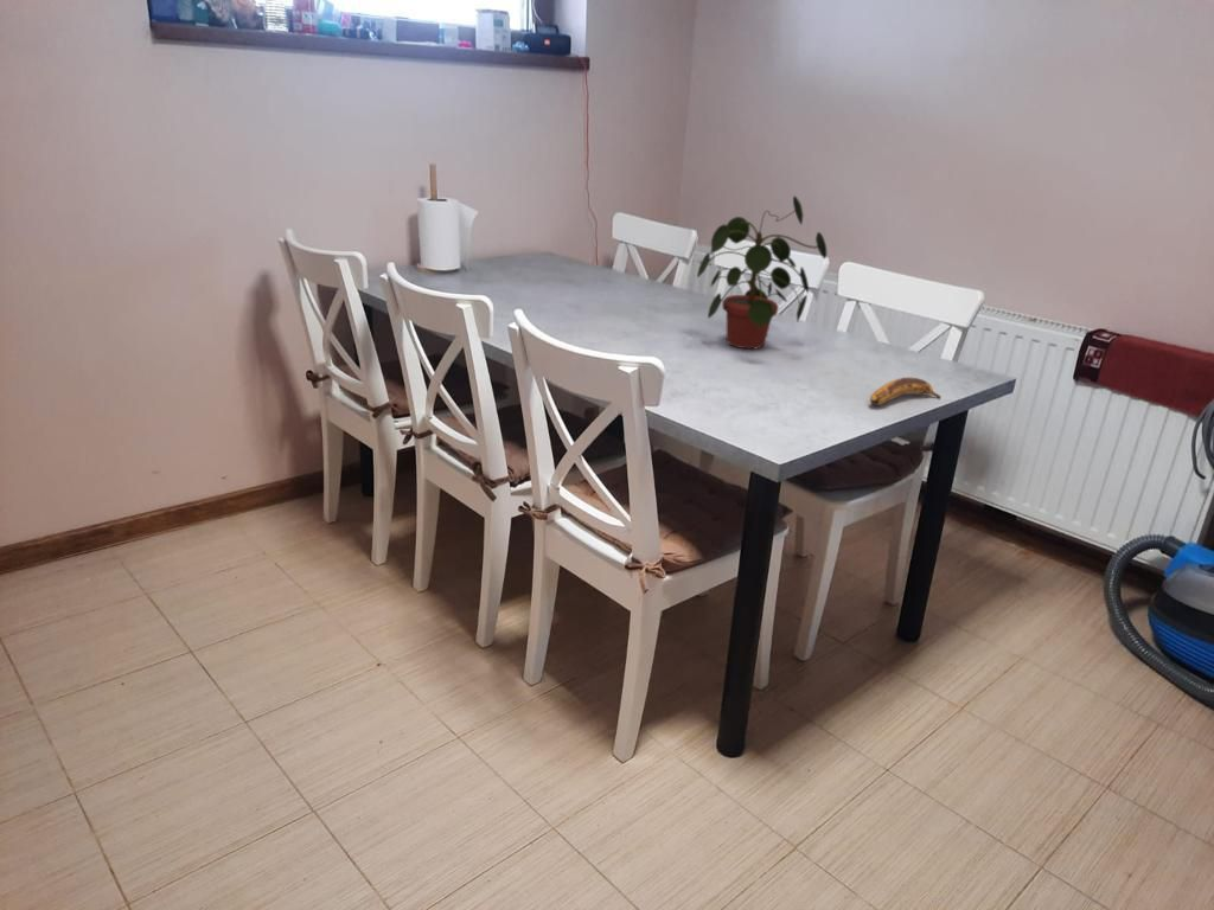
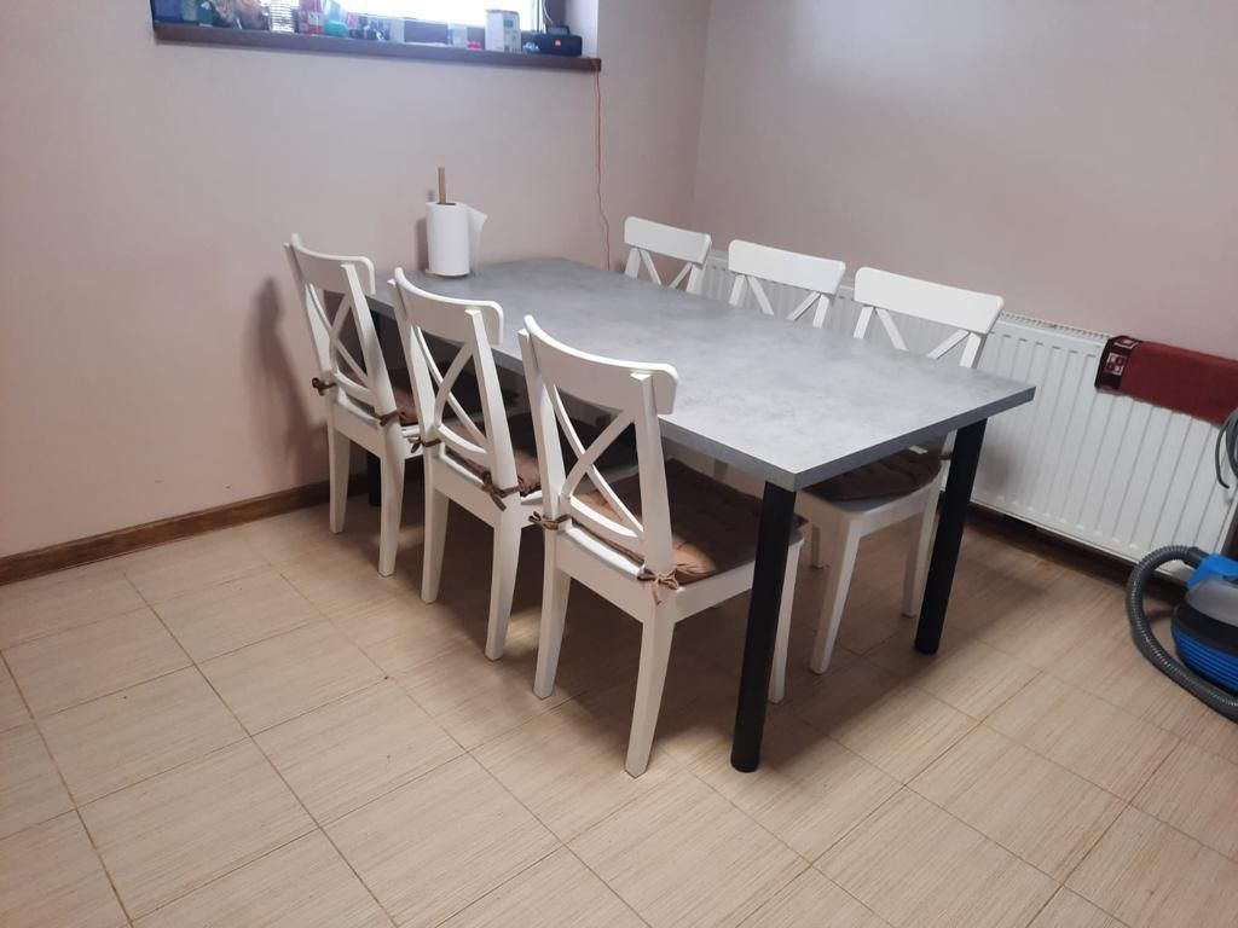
- potted plant [696,194,829,350]
- banana [869,377,943,408]
